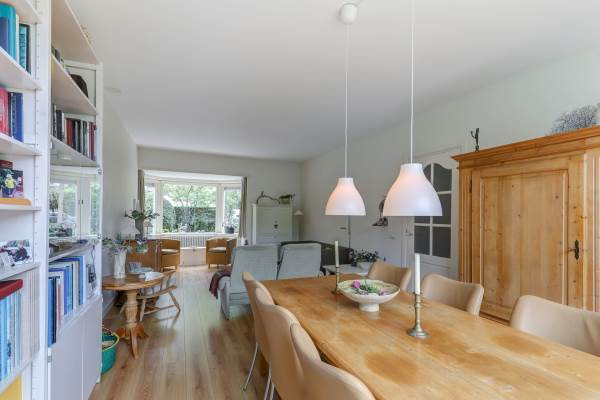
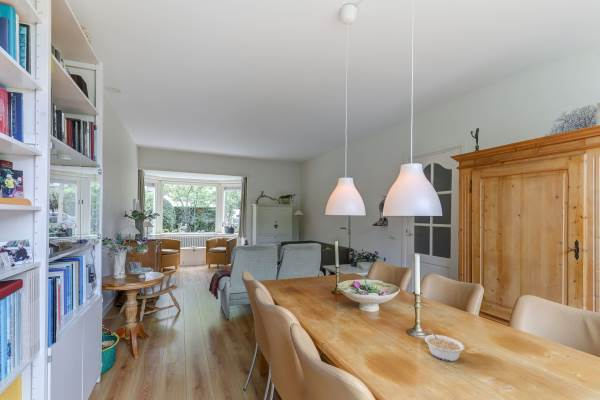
+ legume [424,328,465,362]
